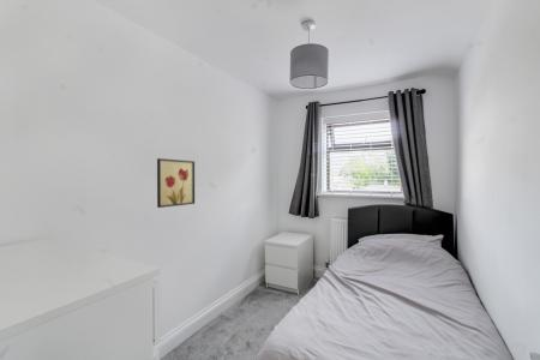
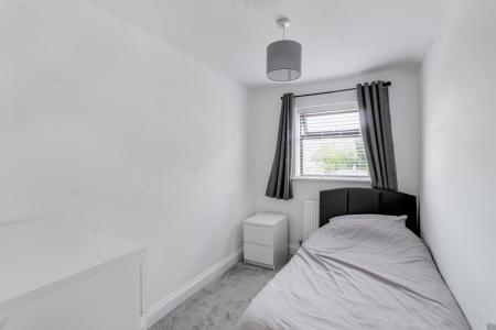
- wall art [156,157,196,209]
